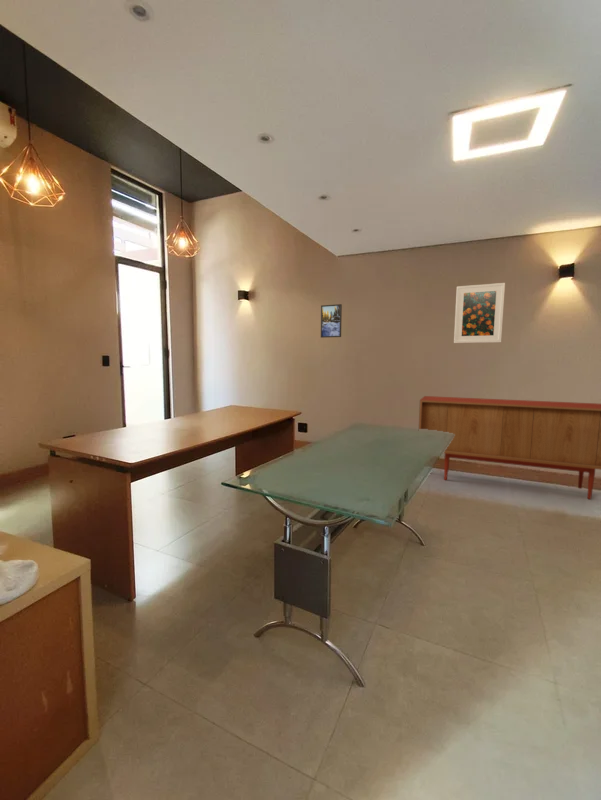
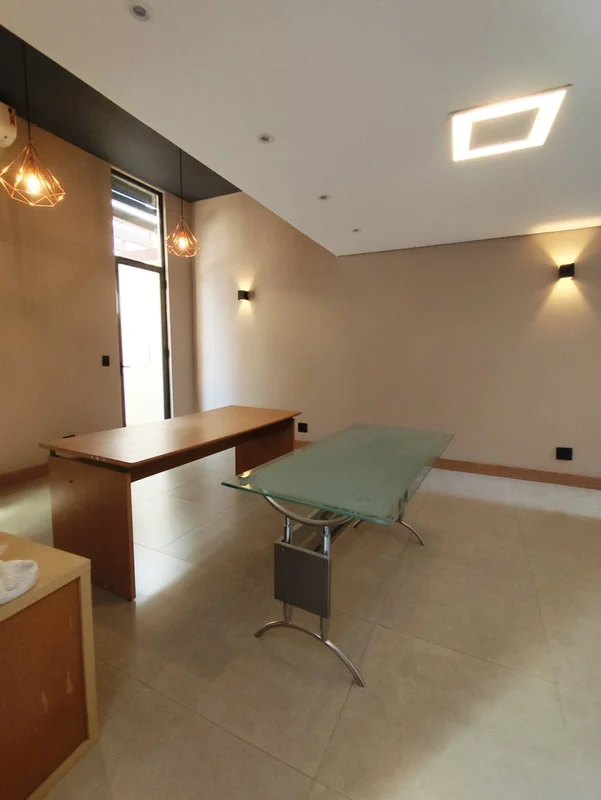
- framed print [453,282,506,344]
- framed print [320,303,343,339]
- sideboard [418,395,601,500]
